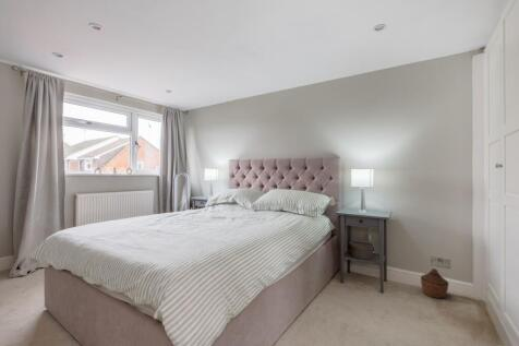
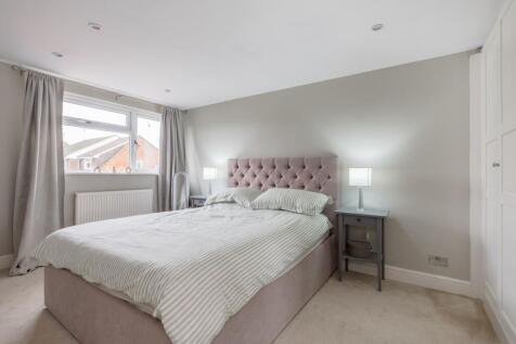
- woven basket [420,267,449,299]
